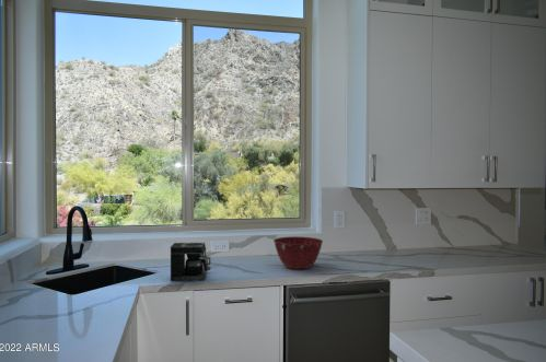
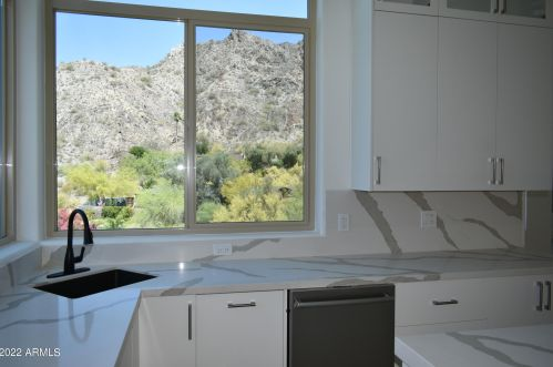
- coffee maker [170,242,212,282]
- mixing bowl [272,235,324,270]
